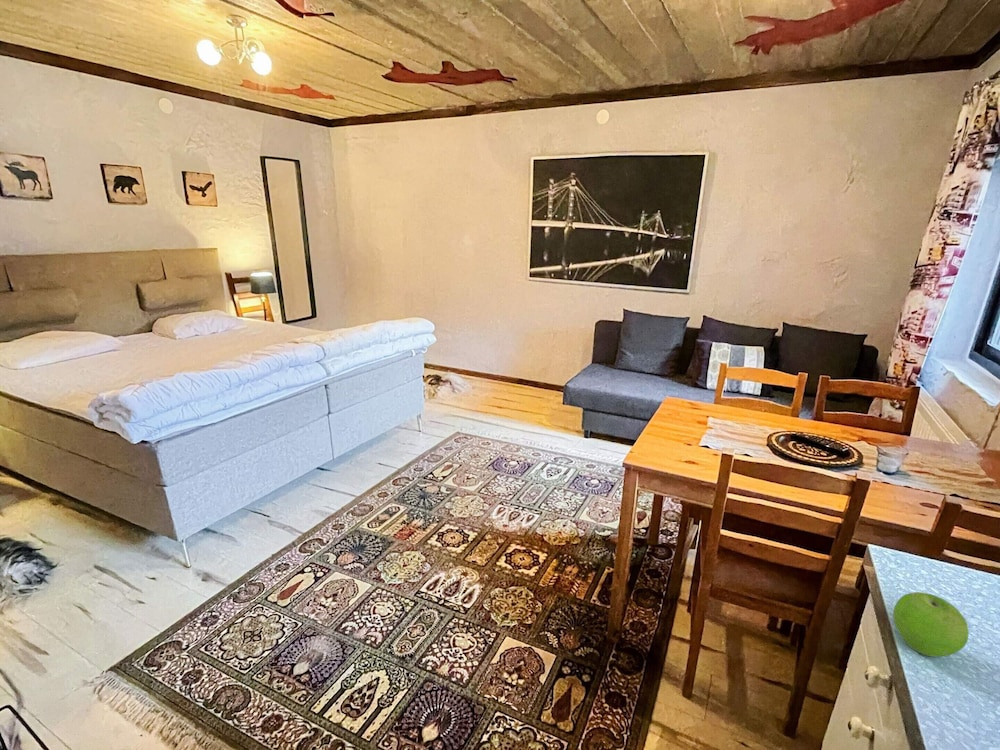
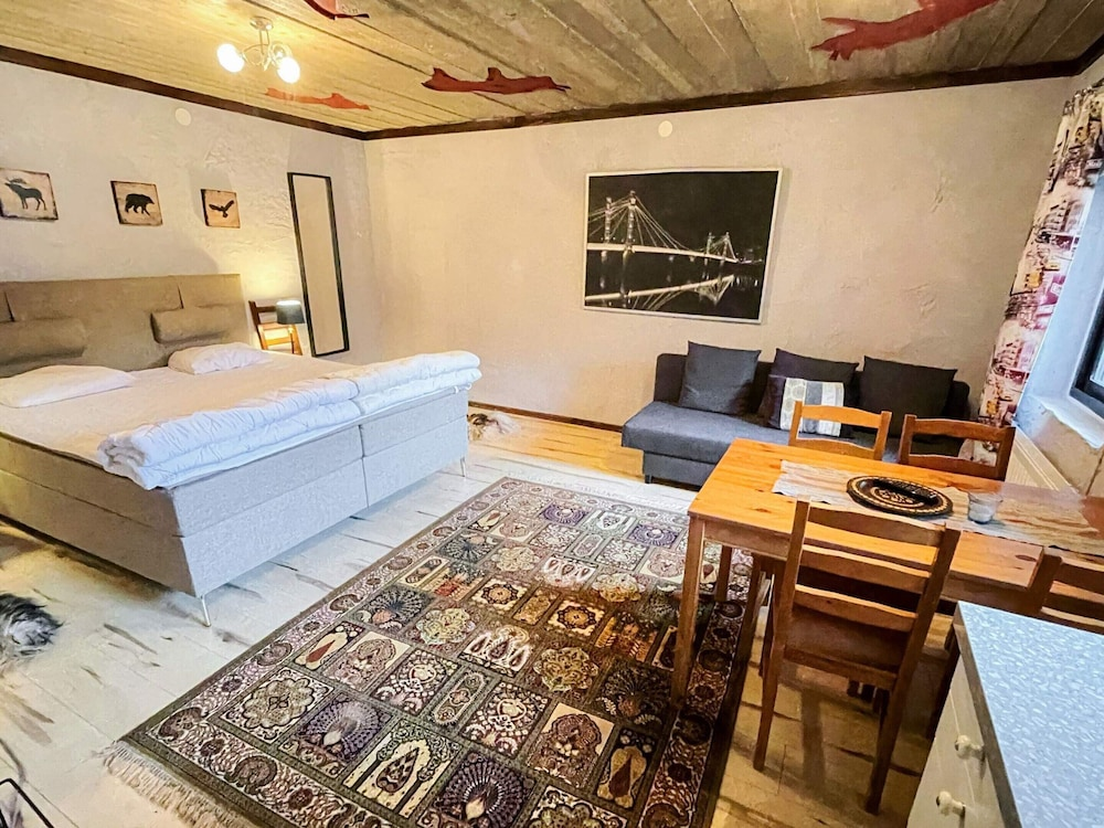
- fruit [892,591,970,658]
